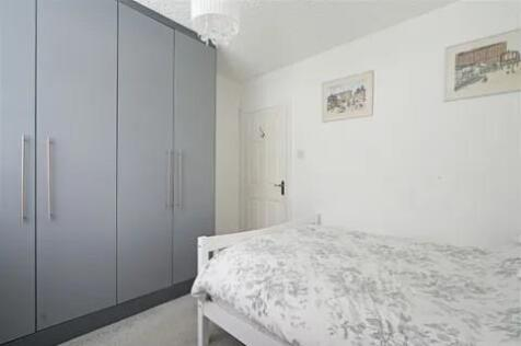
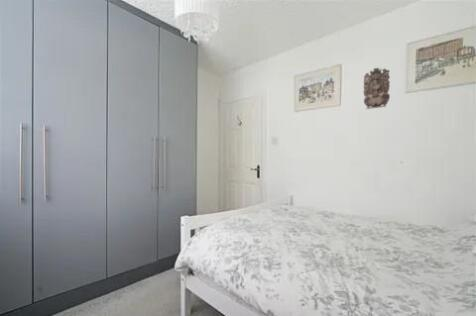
+ wall ornament [363,67,391,110]
